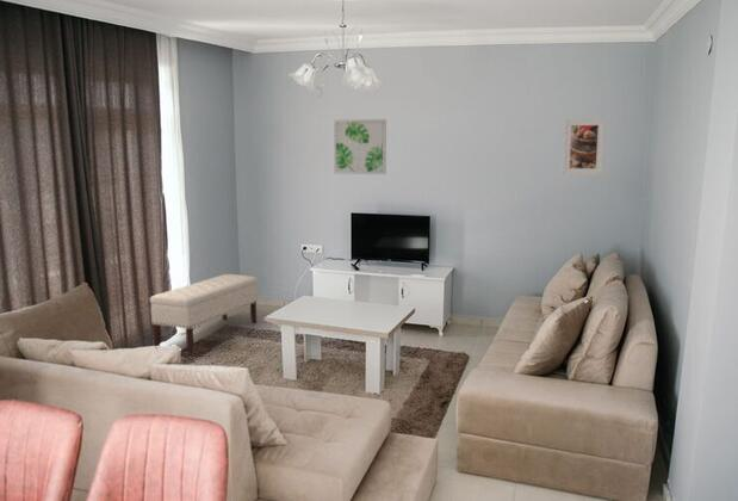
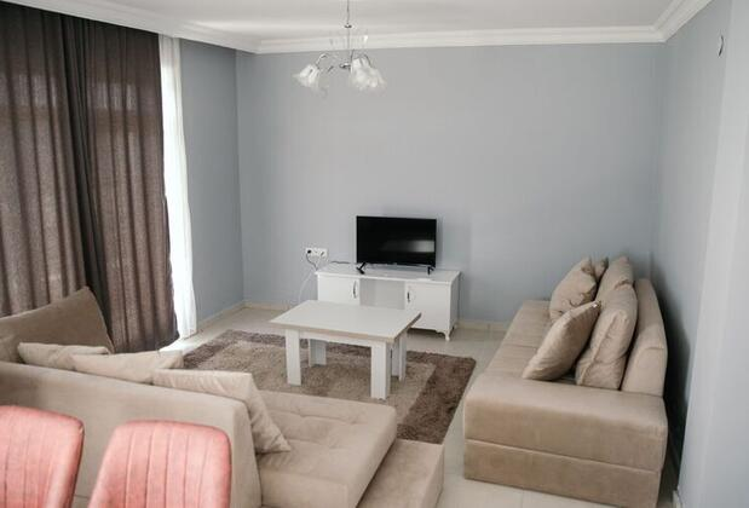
- bench [149,273,259,355]
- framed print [560,117,607,177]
- wall art [333,118,387,175]
